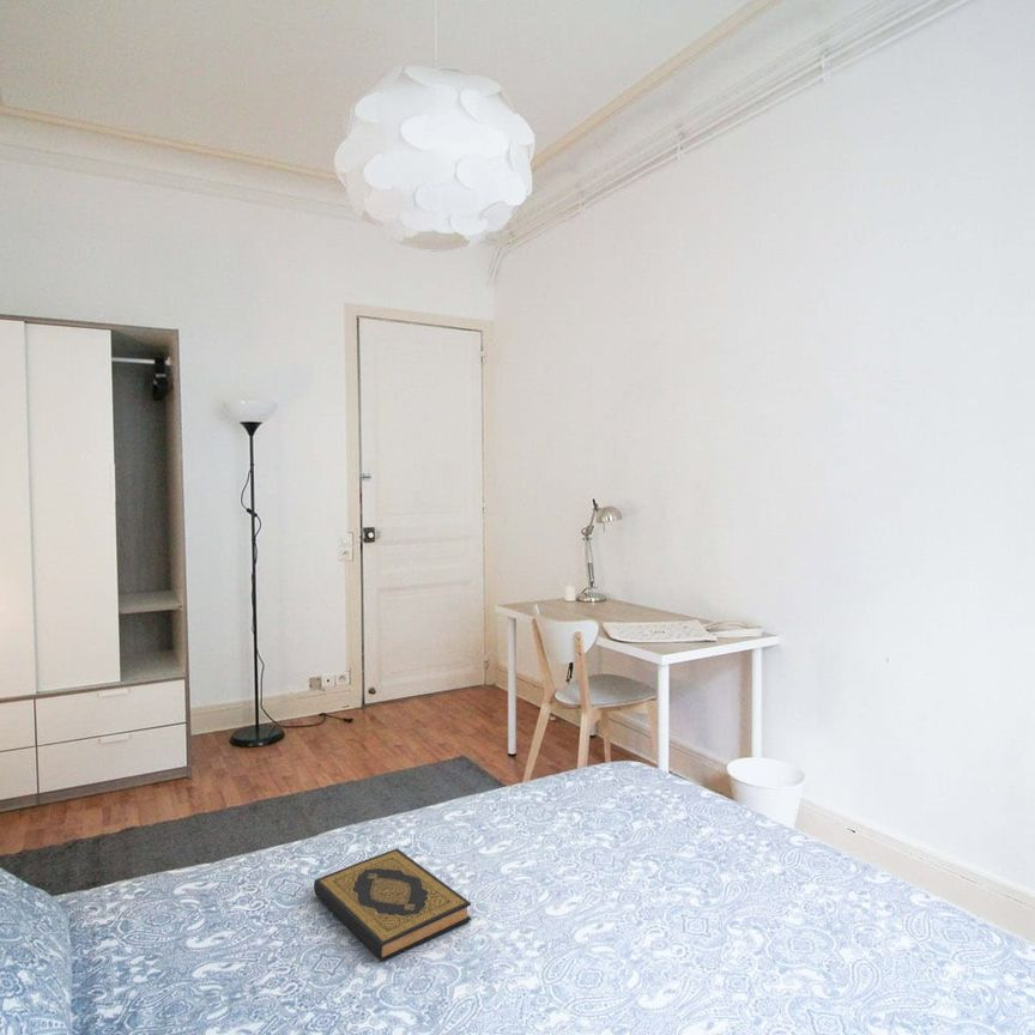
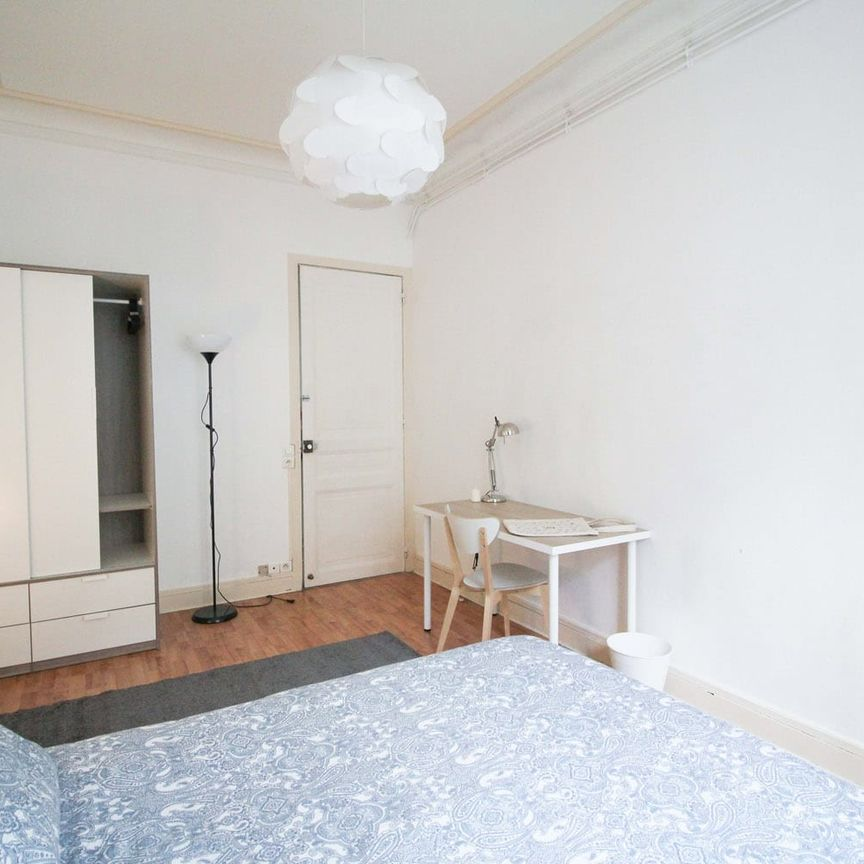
- hardback book [313,847,472,962]
